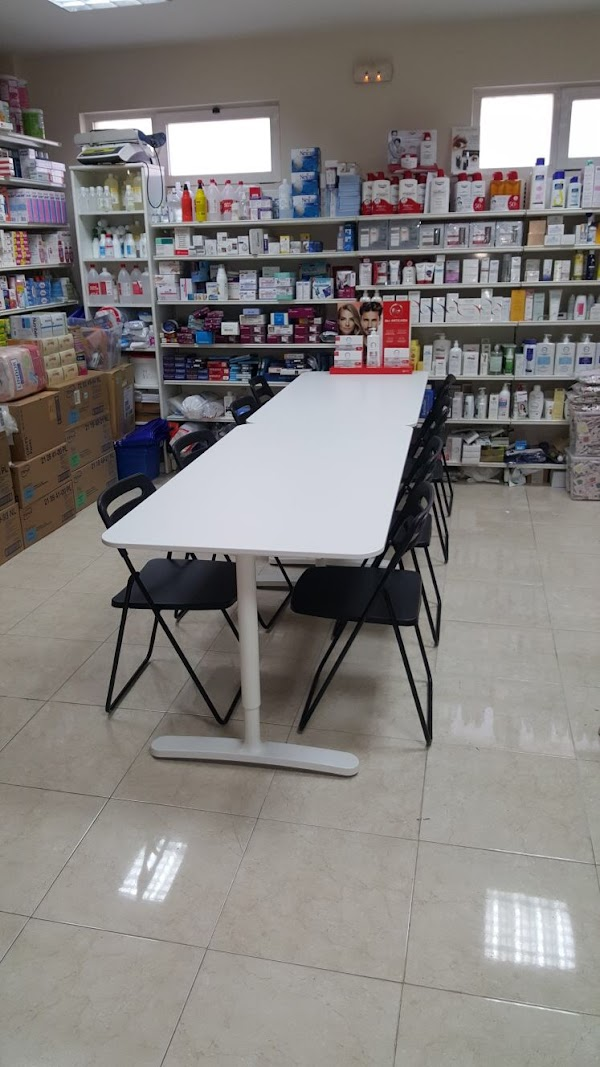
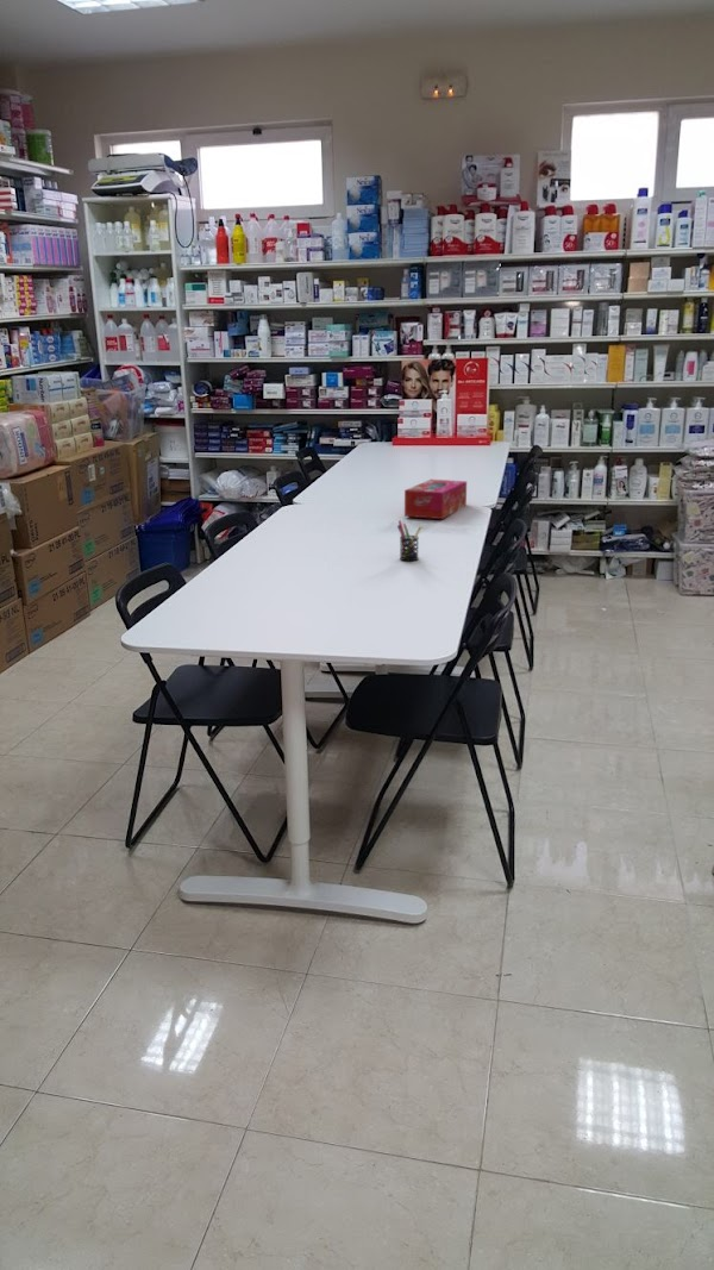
+ pen holder [396,519,424,562]
+ tissue box [403,478,468,520]
